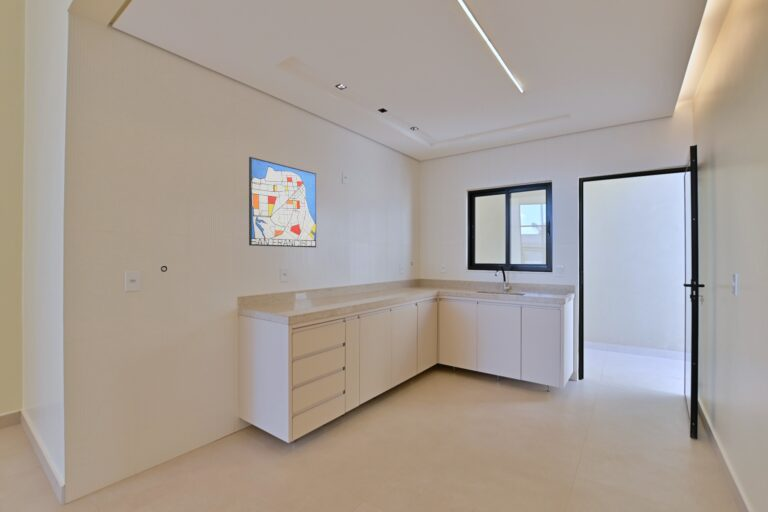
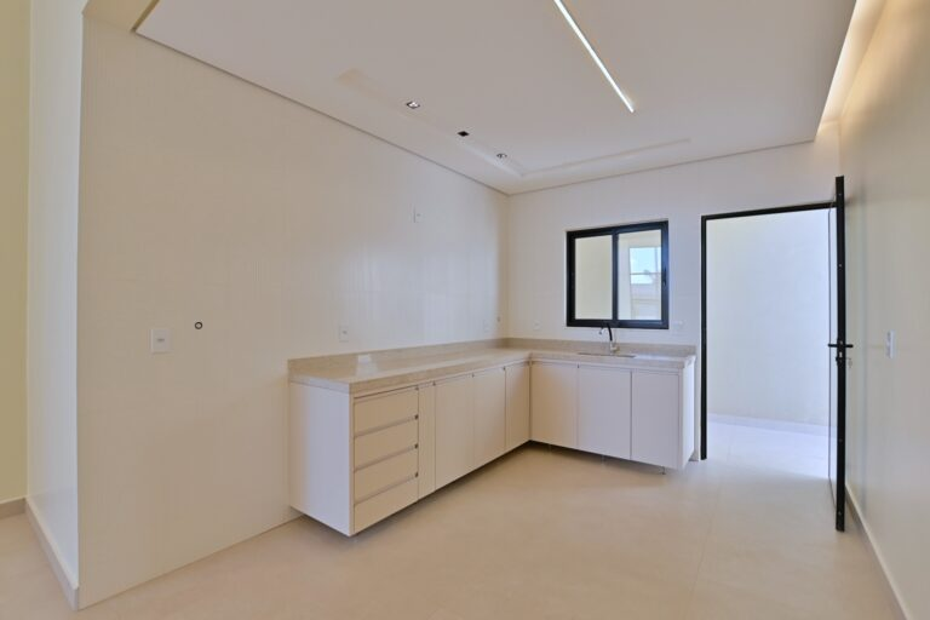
- wall art [248,156,317,248]
